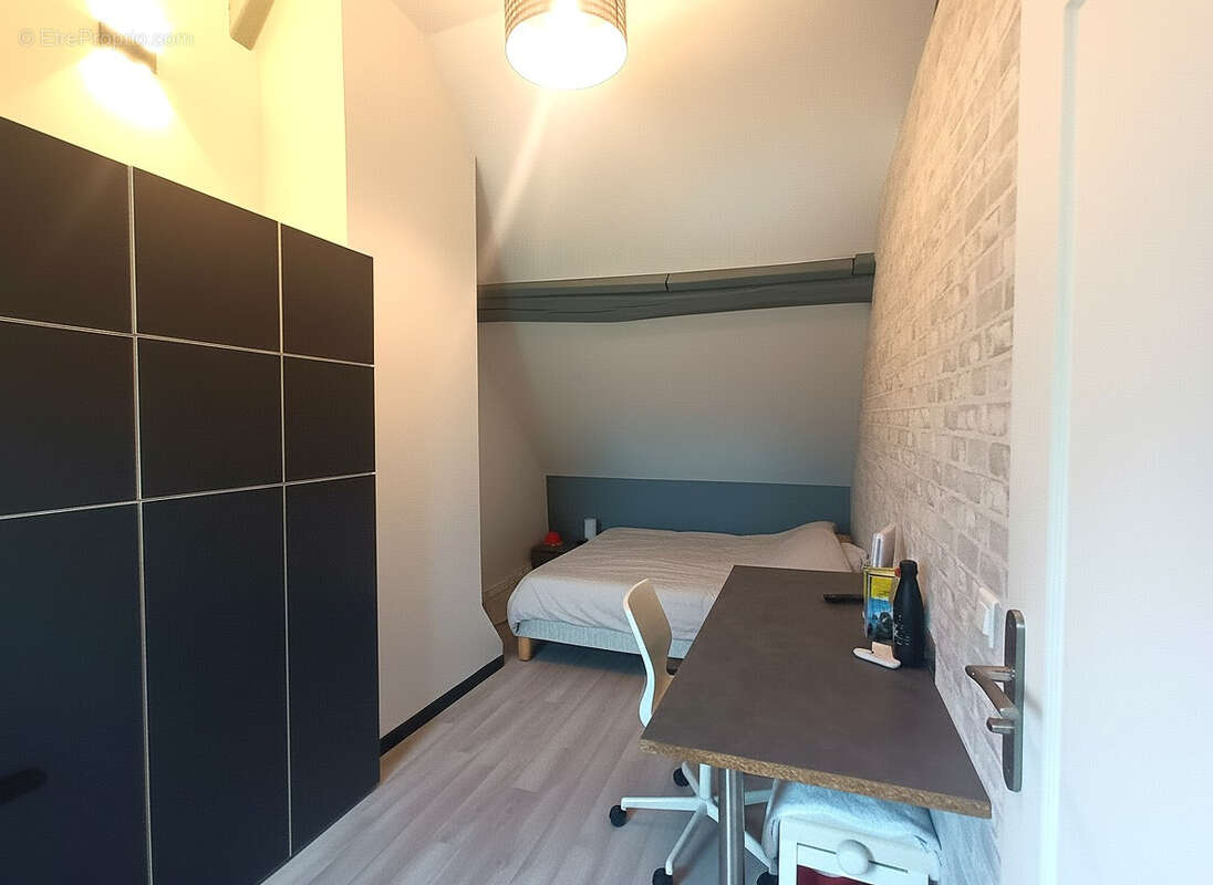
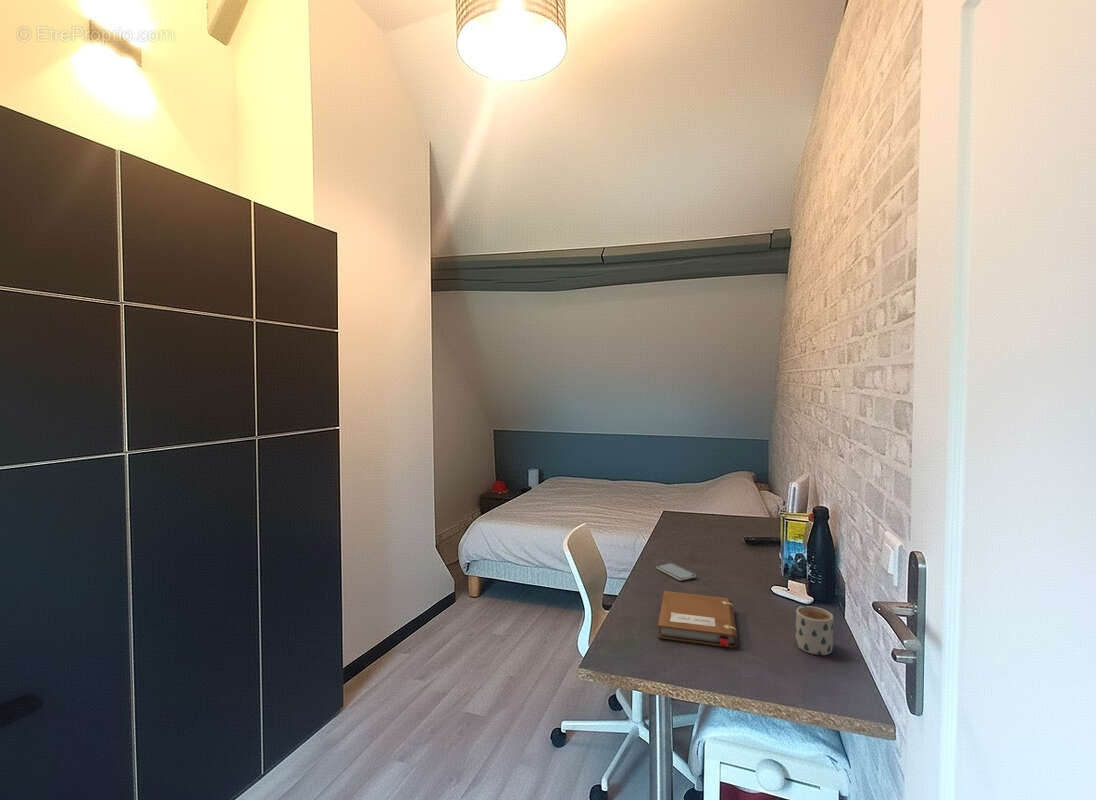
+ smartphone [655,562,697,582]
+ notebook [657,590,739,649]
+ mug [795,605,835,656]
